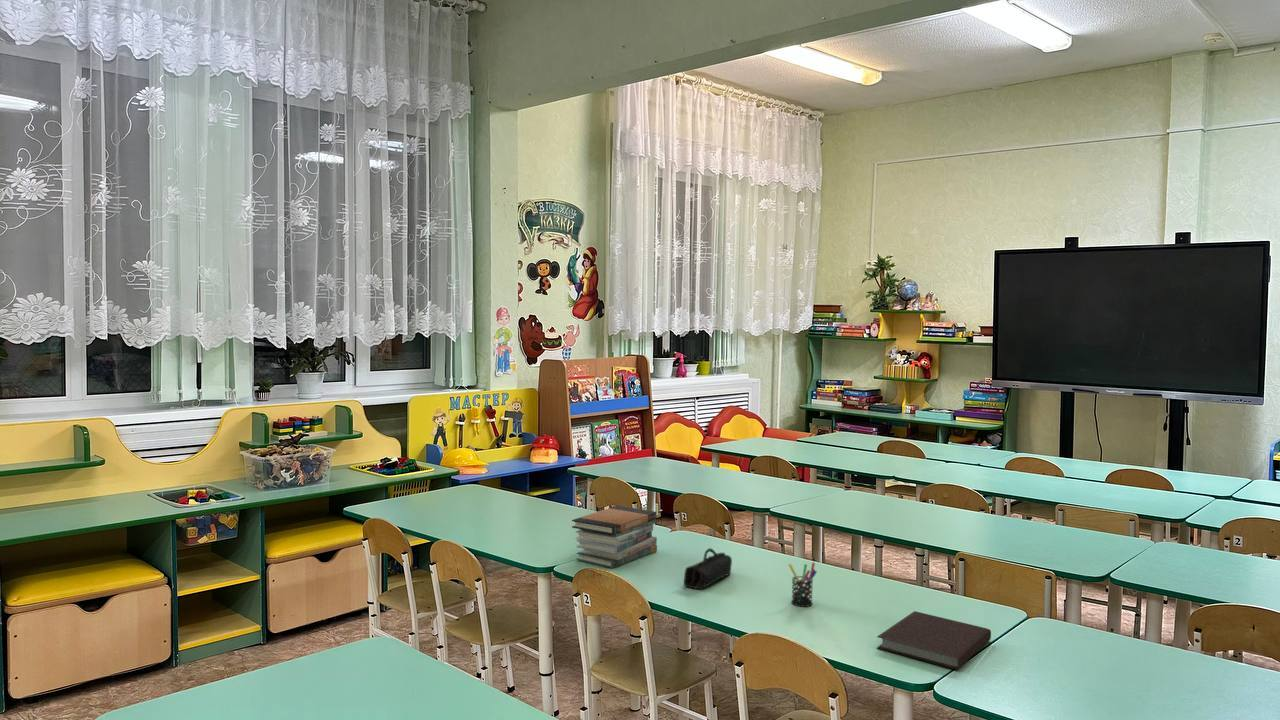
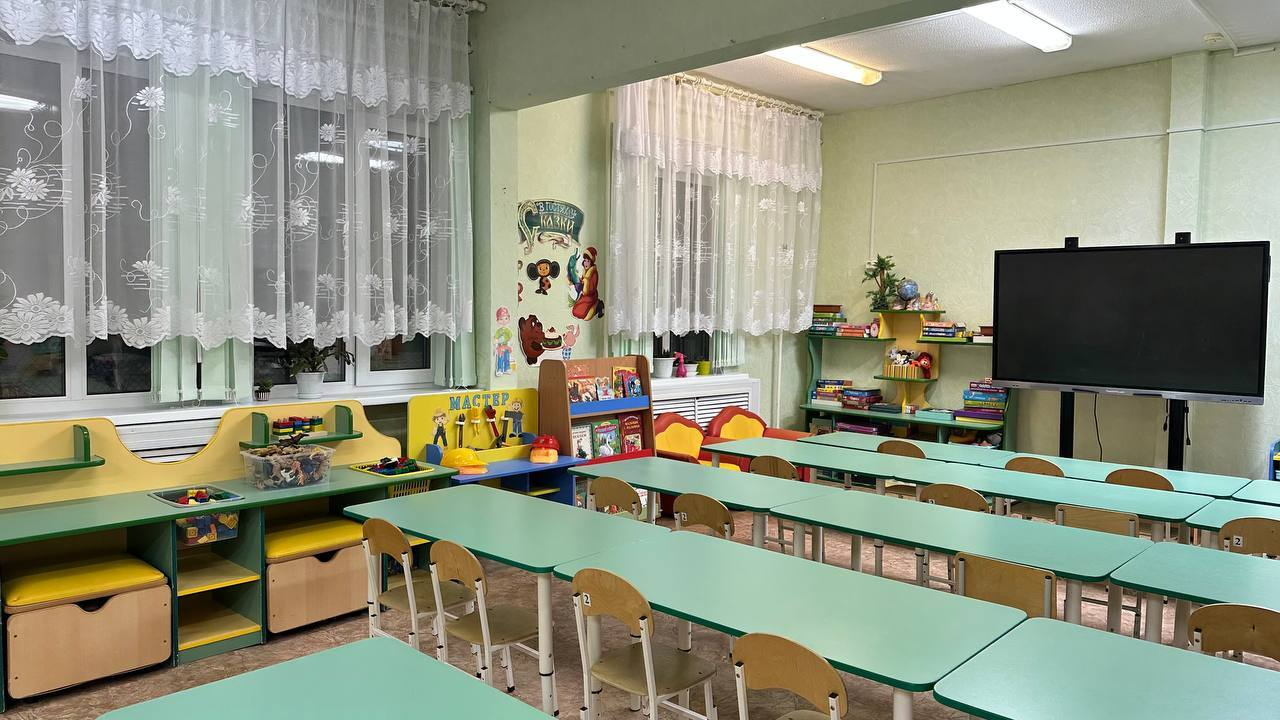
- pencil case [683,547,733,590]
- book stack [571,505,659,569]
- pen holder [787,561,818,608]
- notebook [876,610,992,671]
